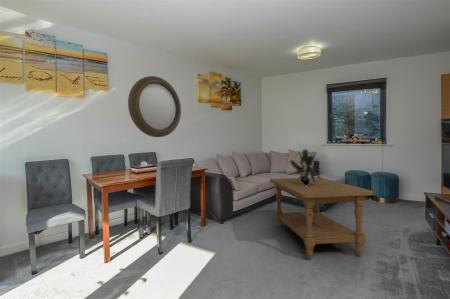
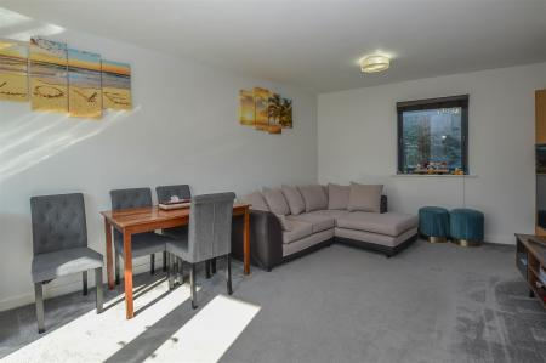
- potted plant [289,148,322,186]
- coffee table [269,176,374,260]
- home mirror [127,75,182,138]
